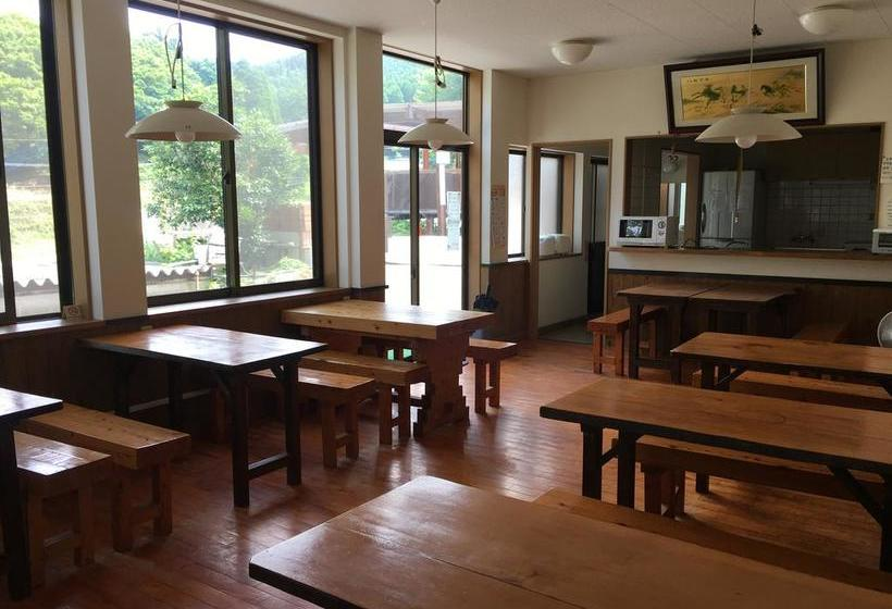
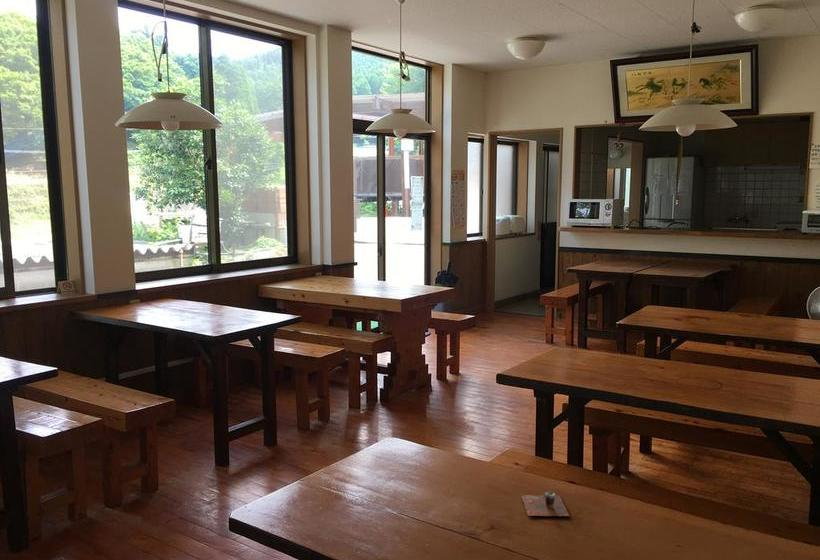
+ cup [520,491,570,517]
